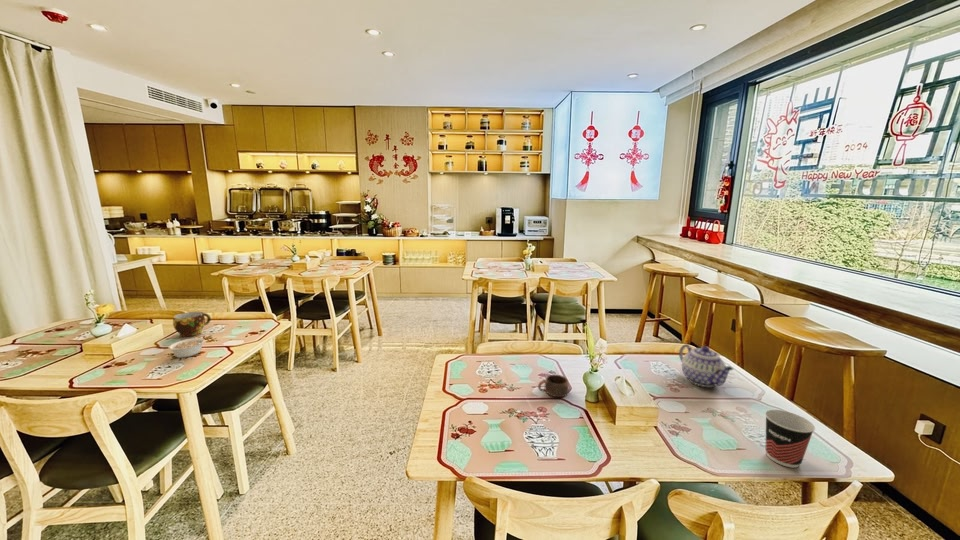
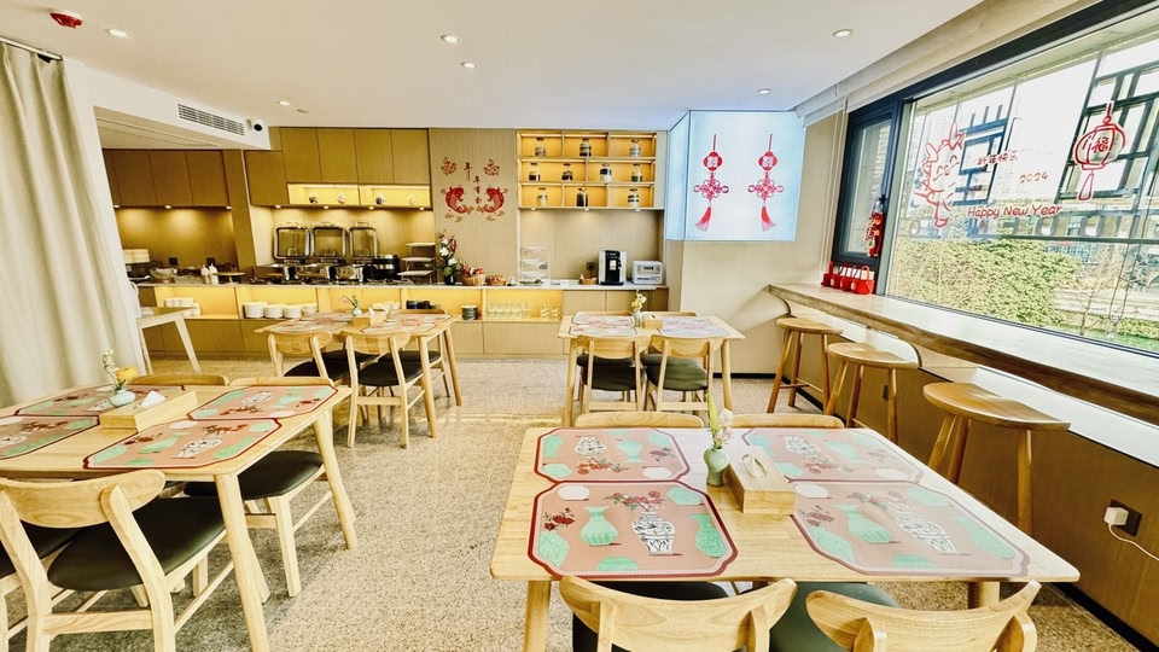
- teapot [678,343,735,388]
- cup [764,409,816,468]
- cup [172,311,212,337]
- legume [167,335,212,359]
- cup [537,374,570,398]
